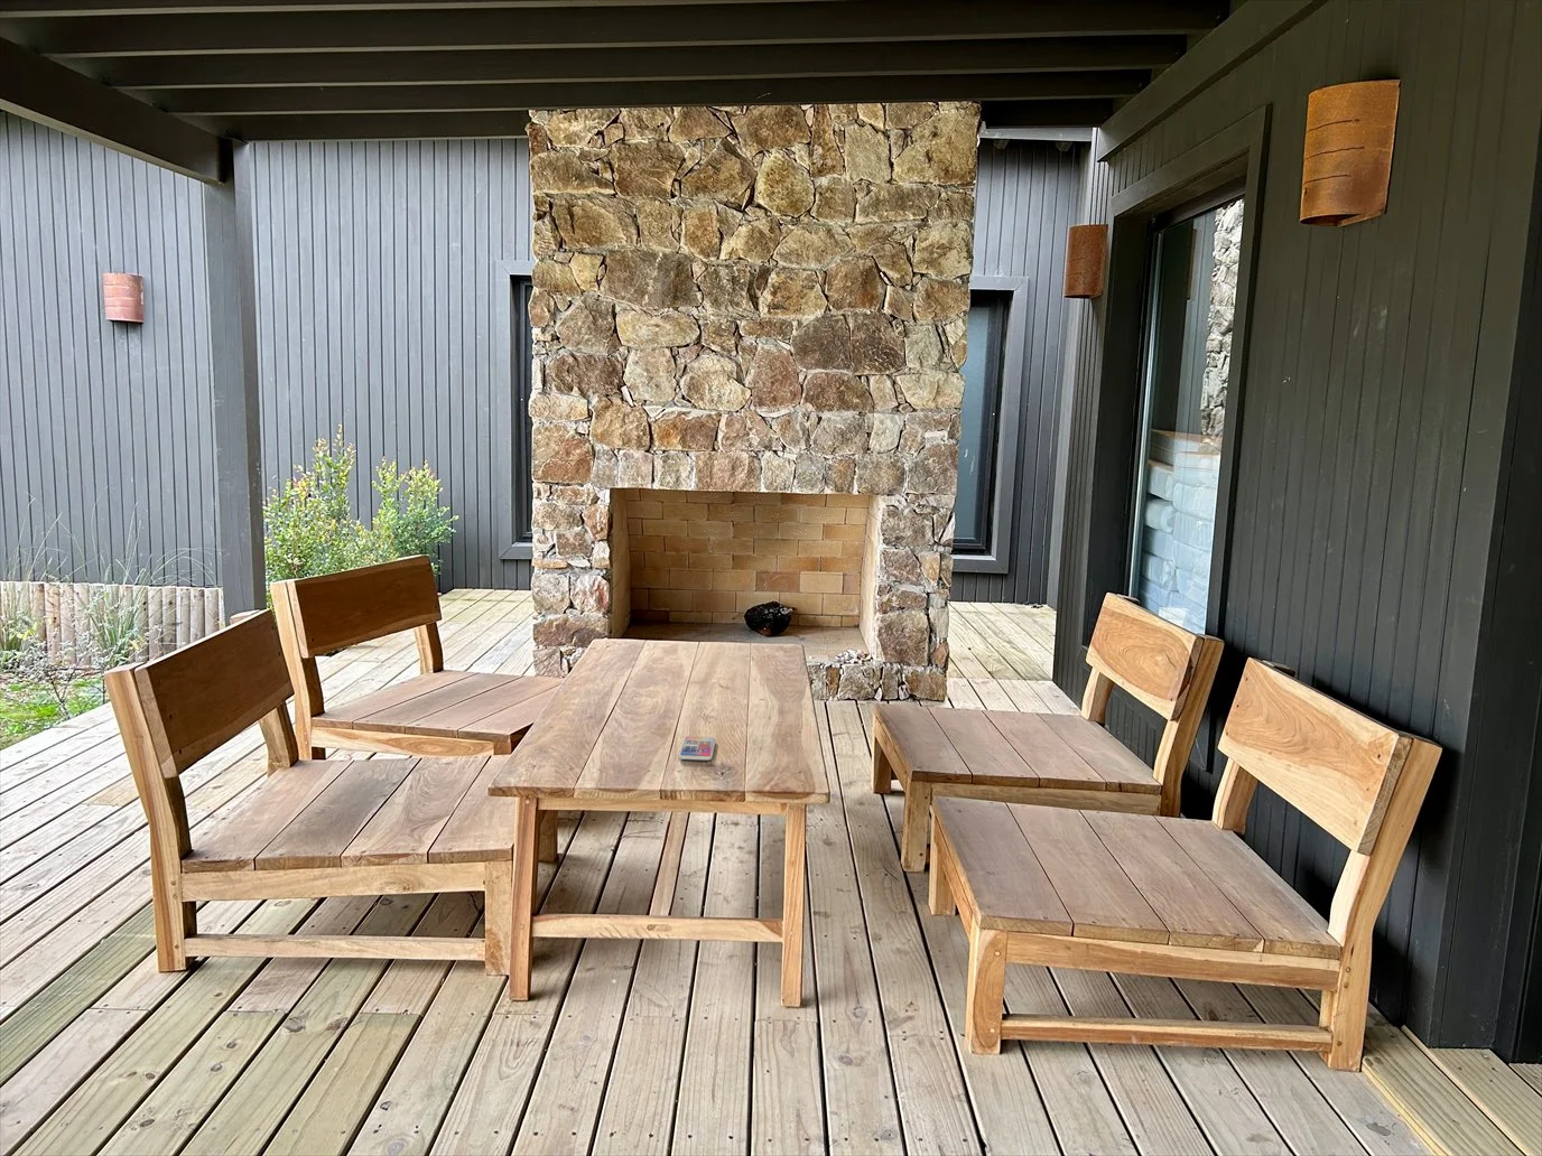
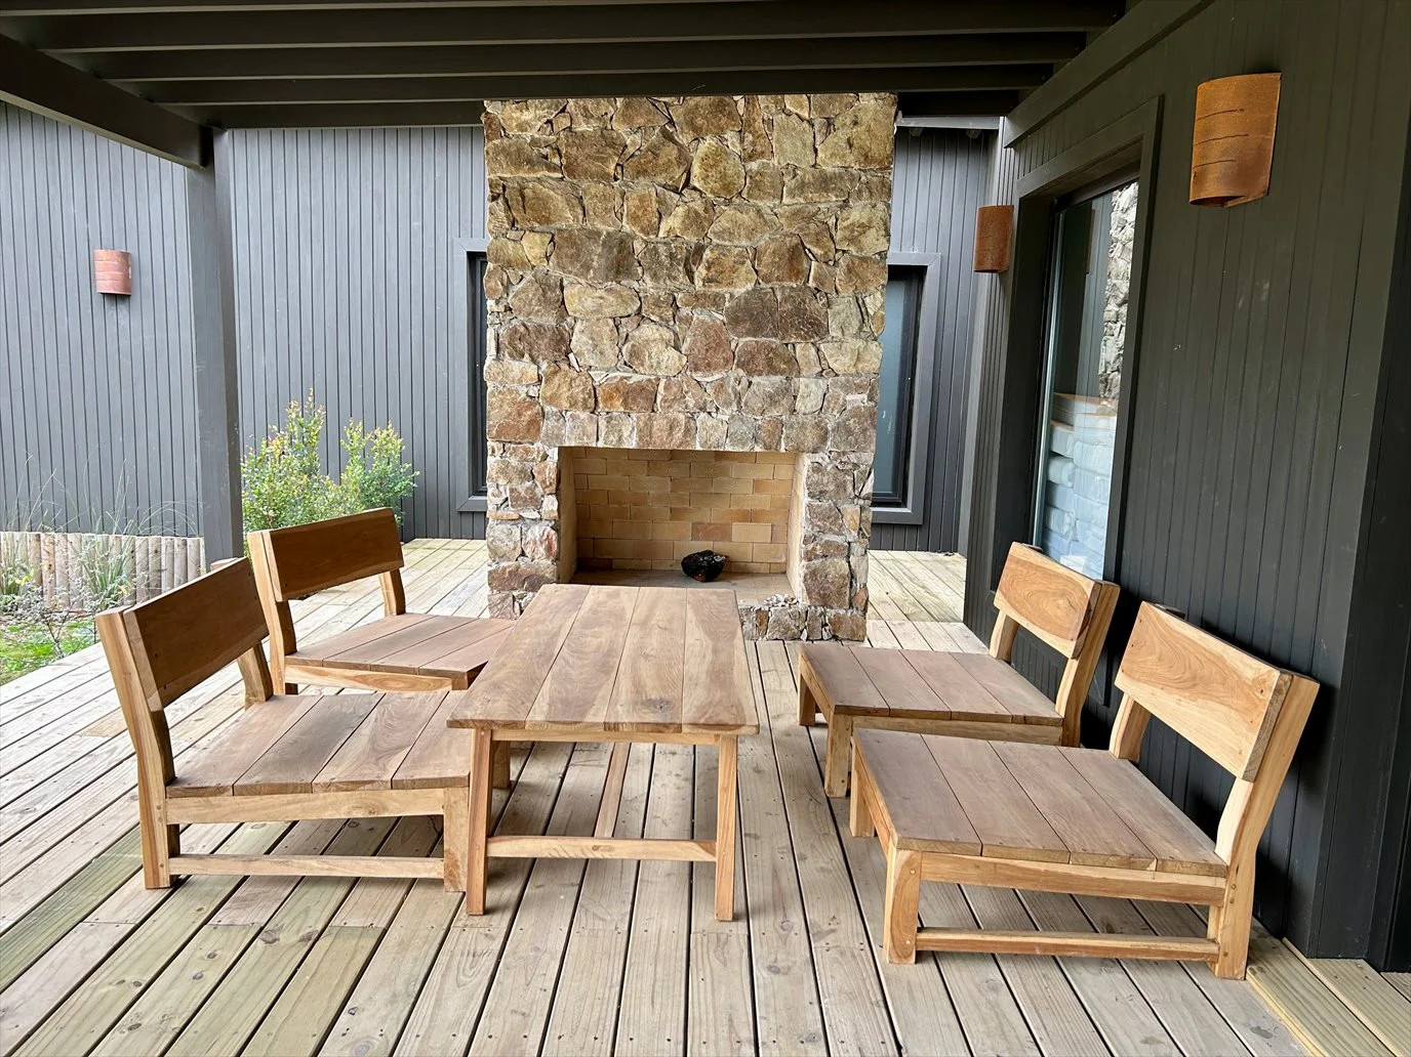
- smartphone [678,735,718,761]
